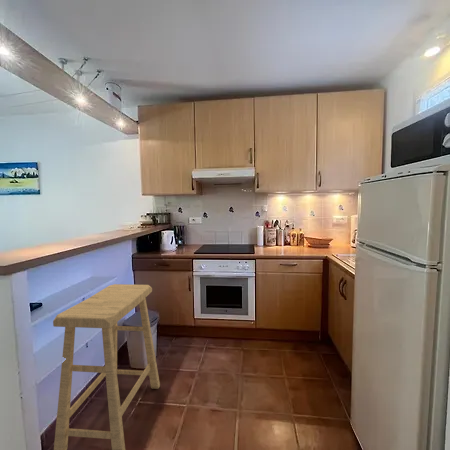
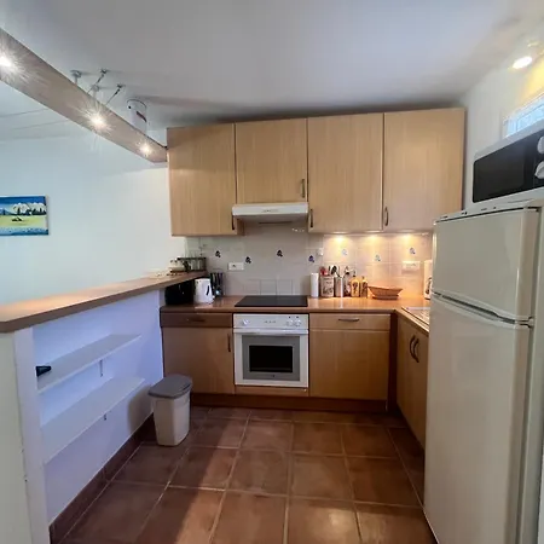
- stool [52,283,161,450]
